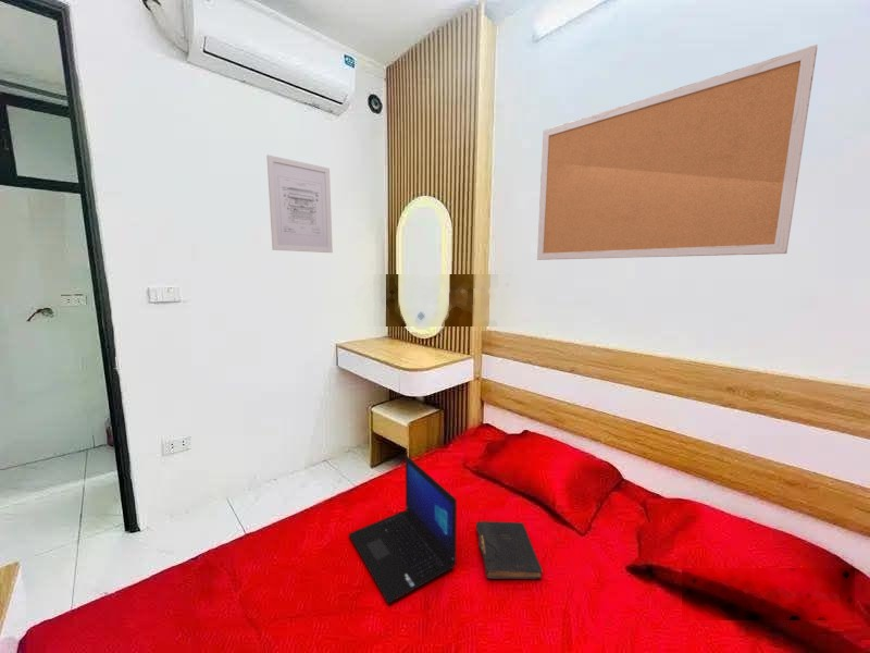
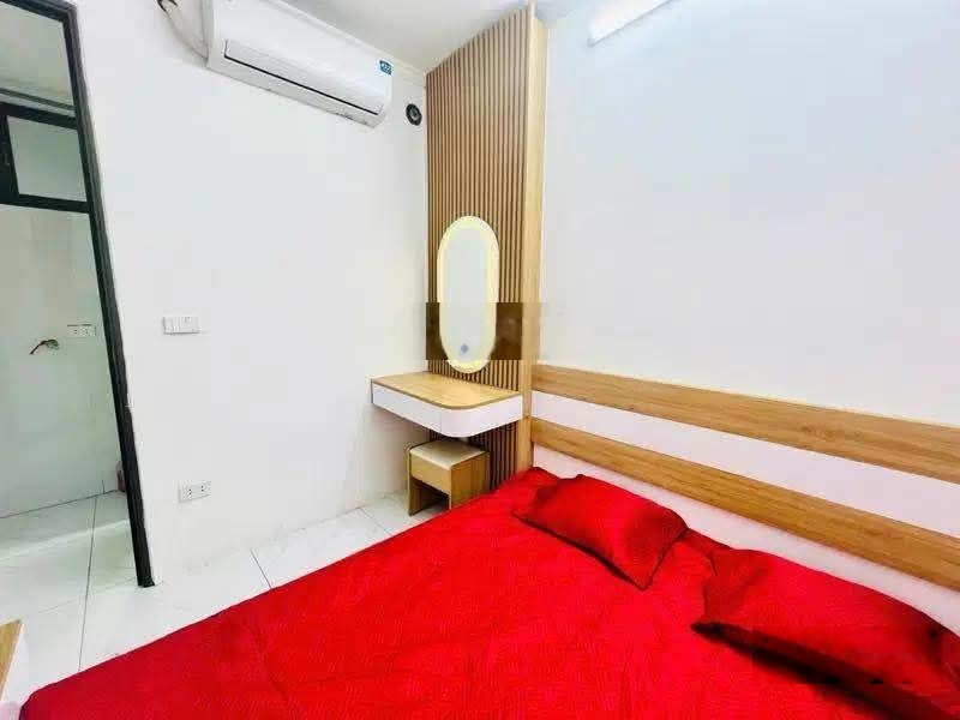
- wall art [265,153,334,254]
- book [475,520,544,580]
- bulletin board [536,44,818,261]
- laptop [348,454,458,605]
